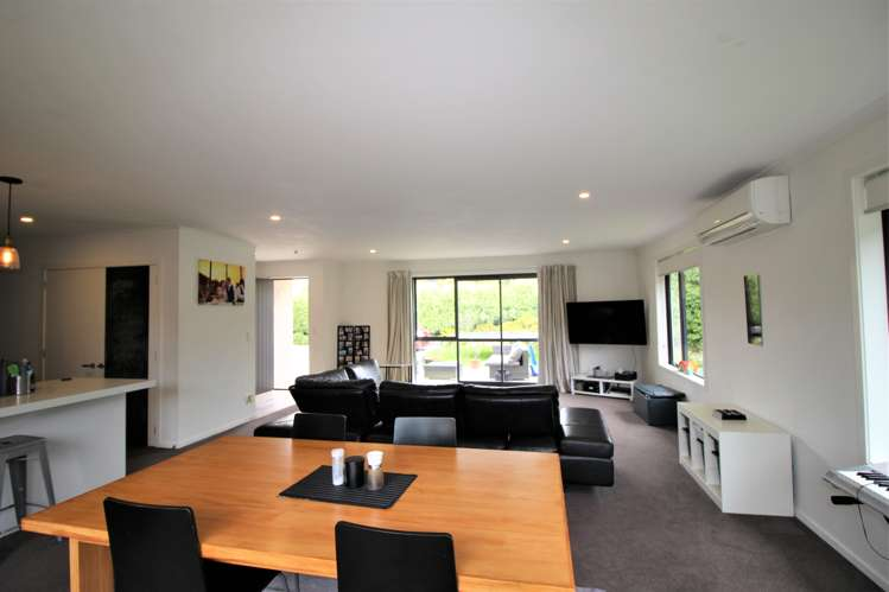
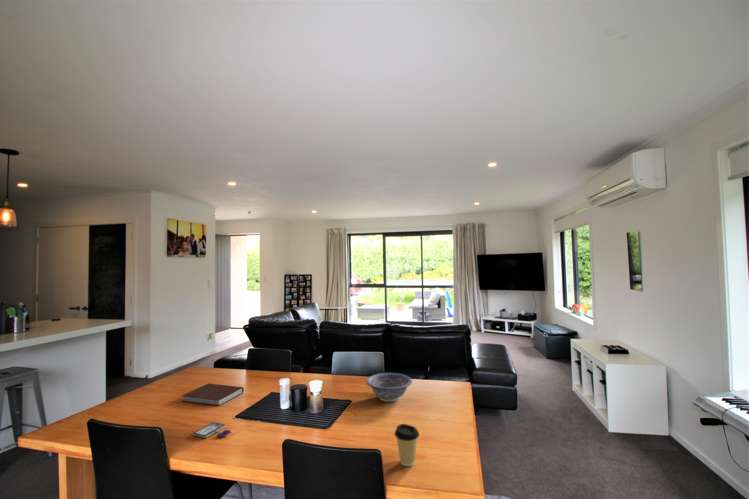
+ notebook [181,382,245,407]
+ decorative bowl [365,372,413,403]
+ coffee cup [394,423,420,467]
+ tablet [192,421,232,439]
